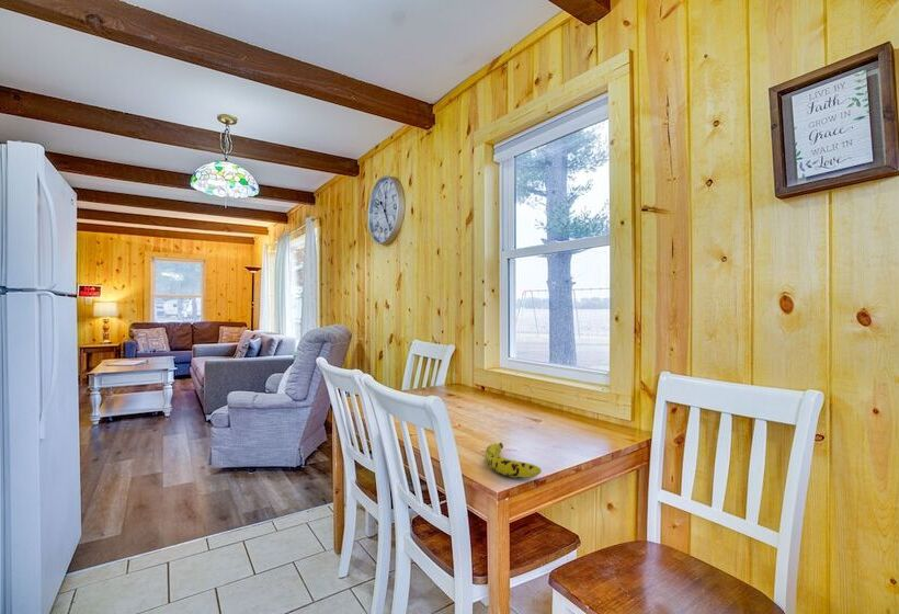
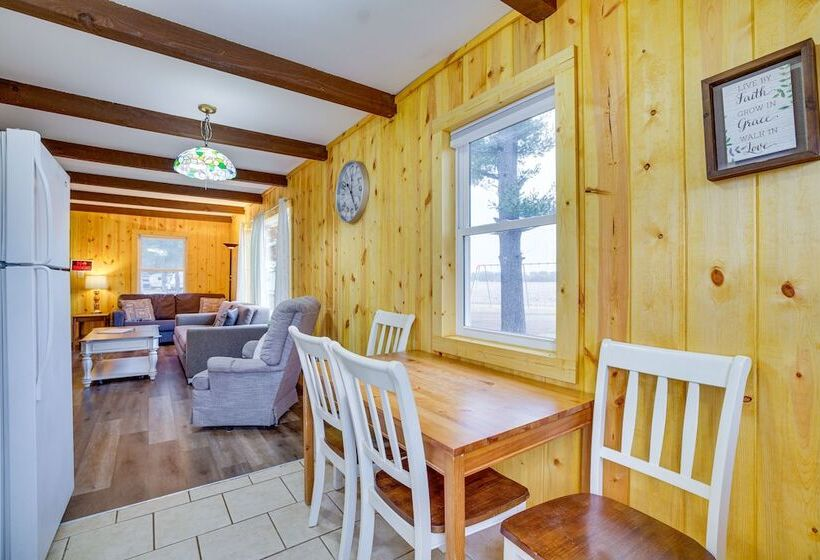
- fruit [483,442,543,479]
